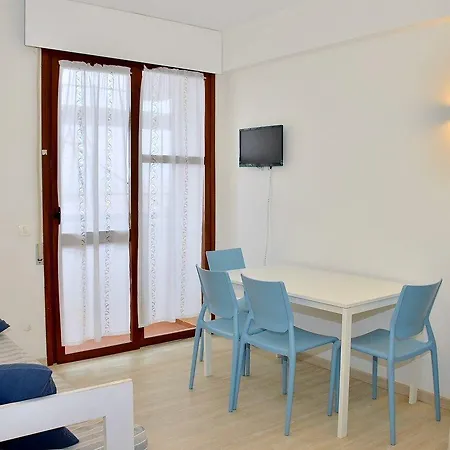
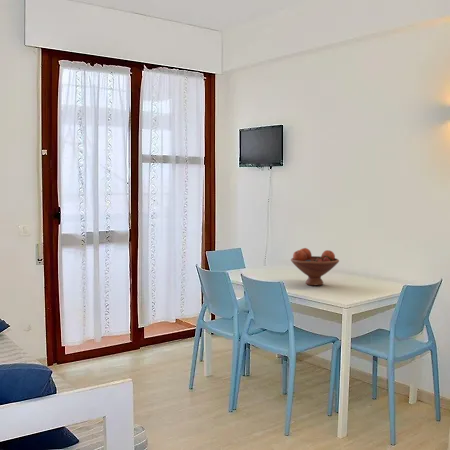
+ fruit bowl [290,247,340,286]
